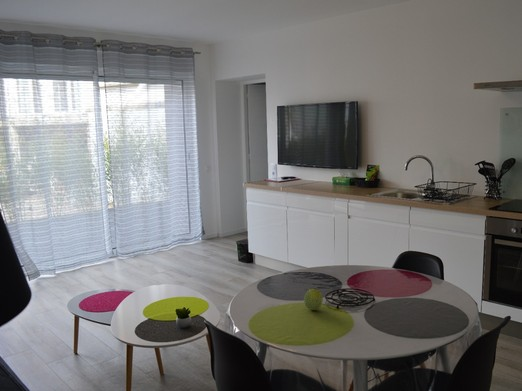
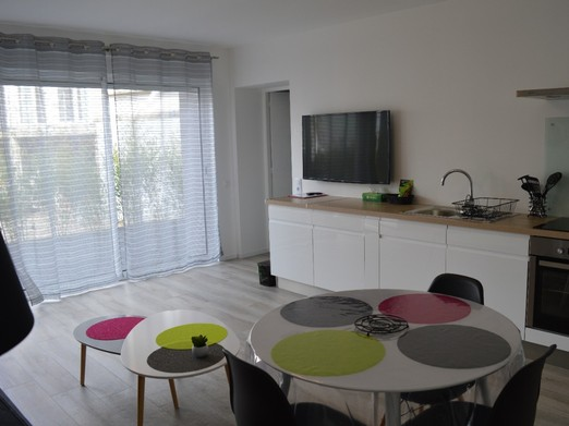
- fruit [303,288,324,311]
